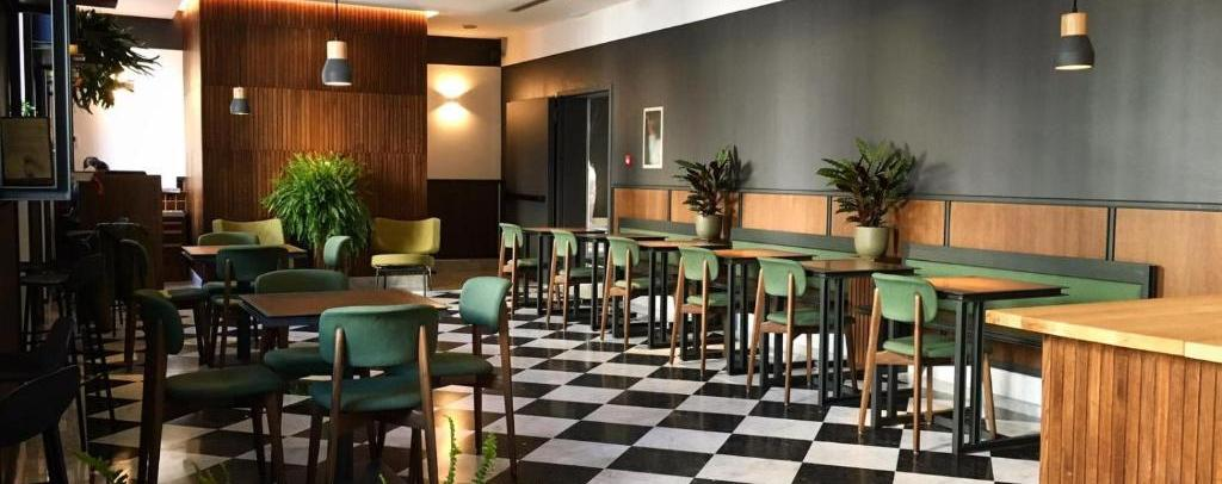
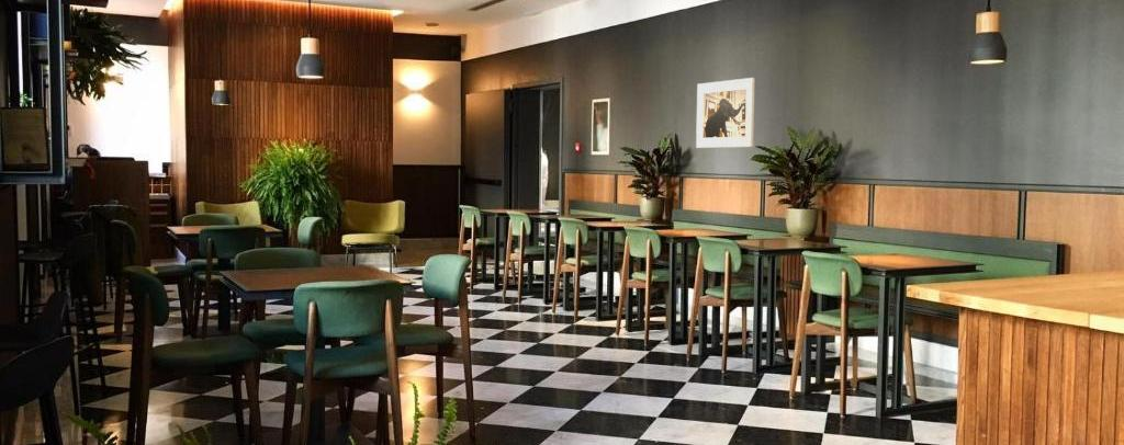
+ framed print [695,77,756,149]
